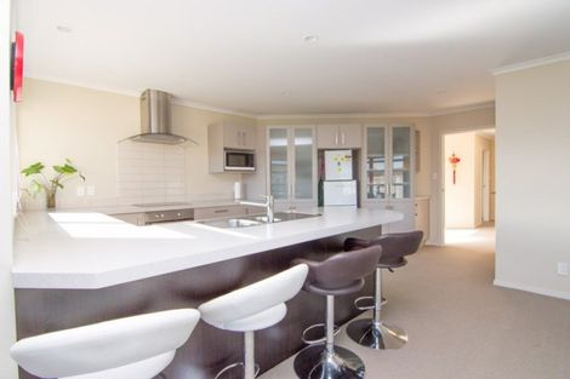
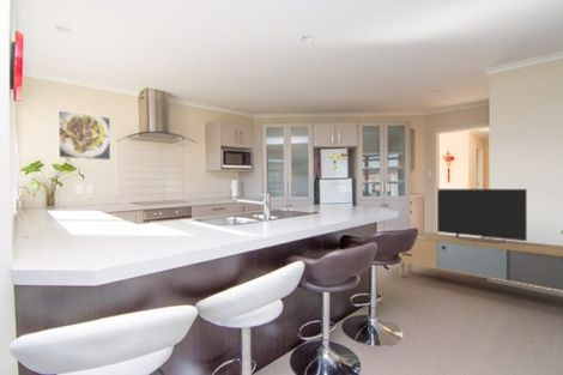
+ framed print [56,109,111,162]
+ media console [399,188,563,292]
